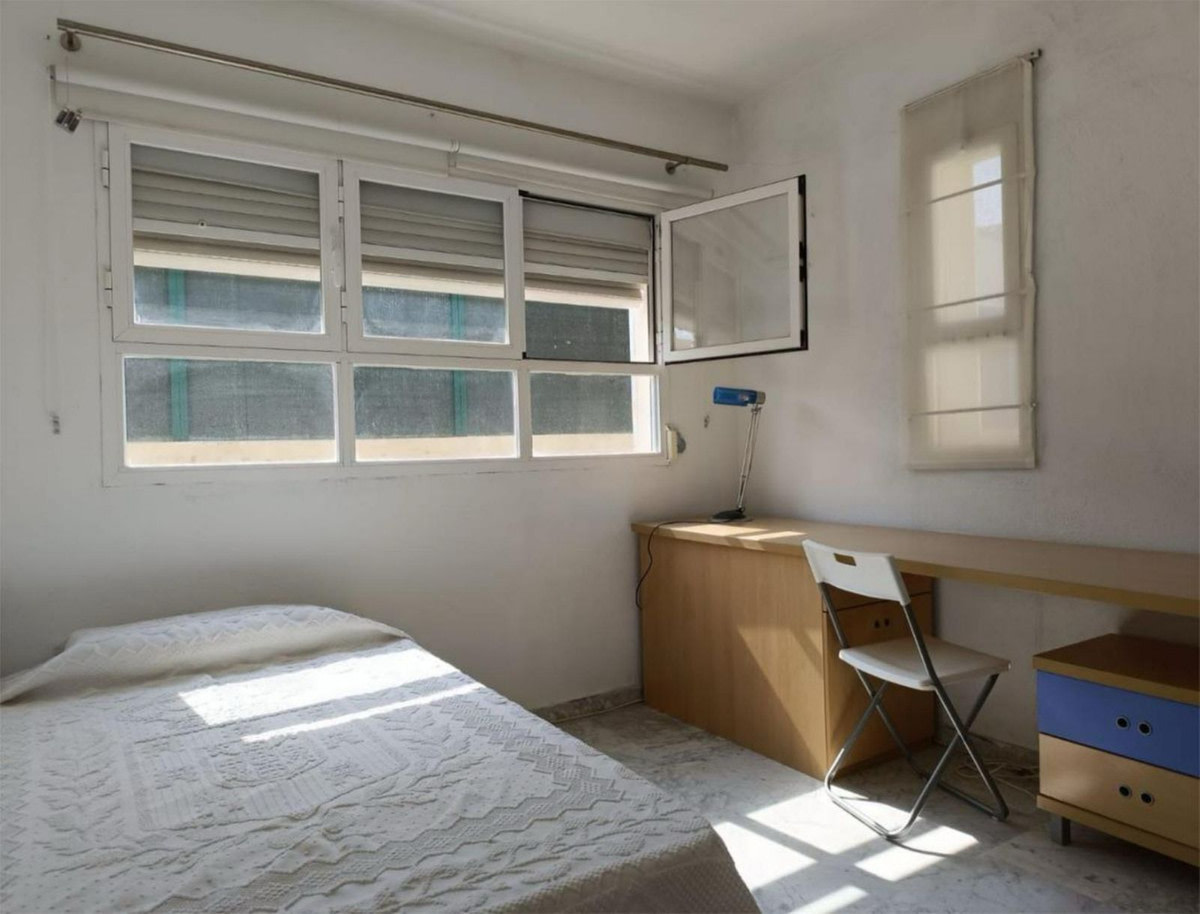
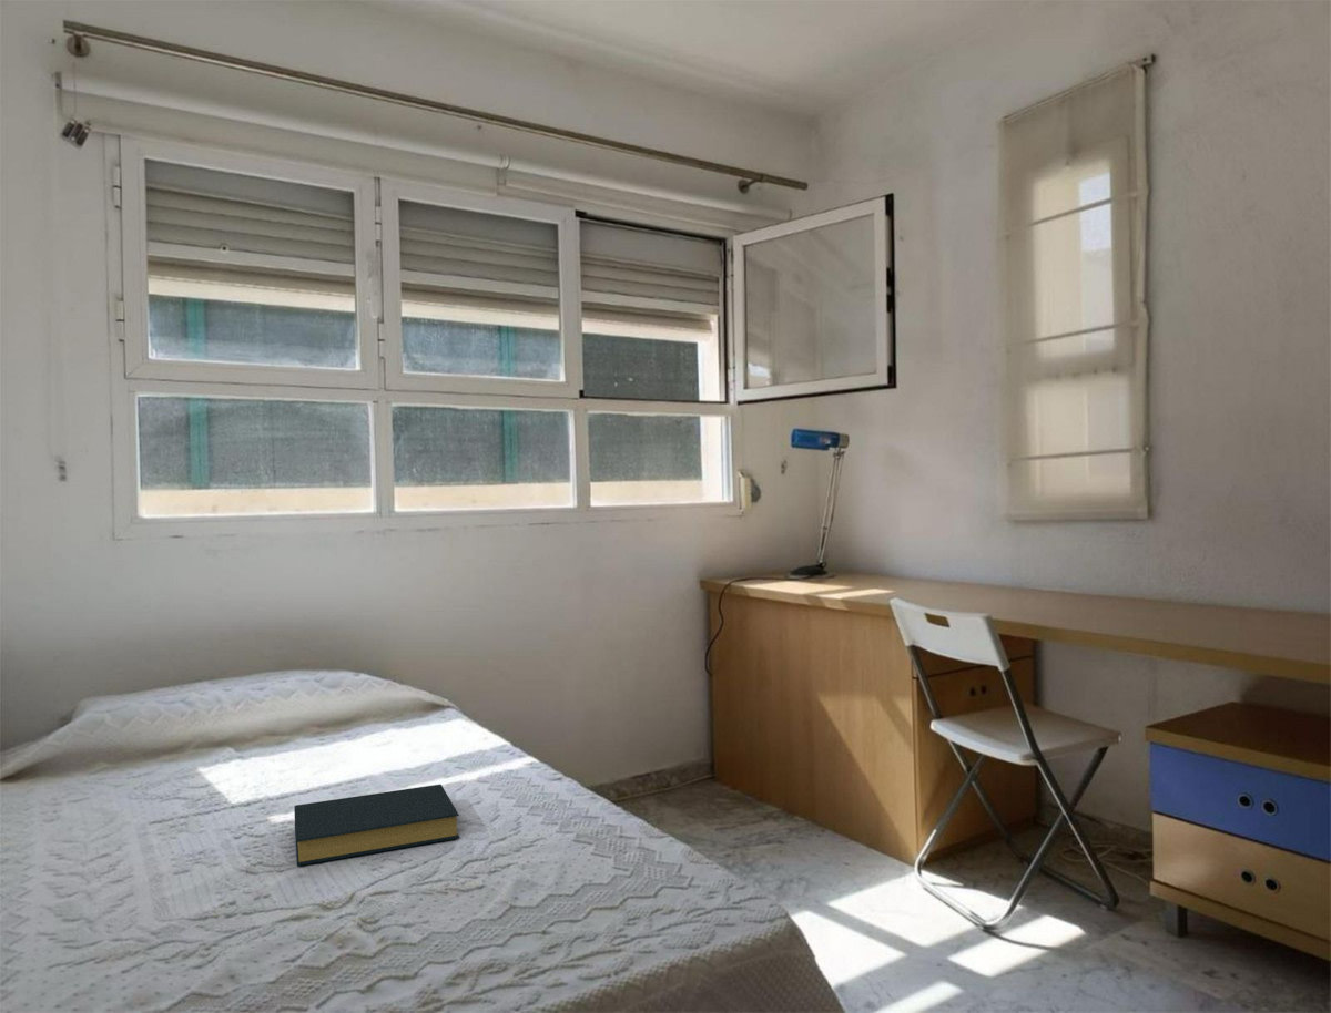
+ hardback book [293,784,460,867]
